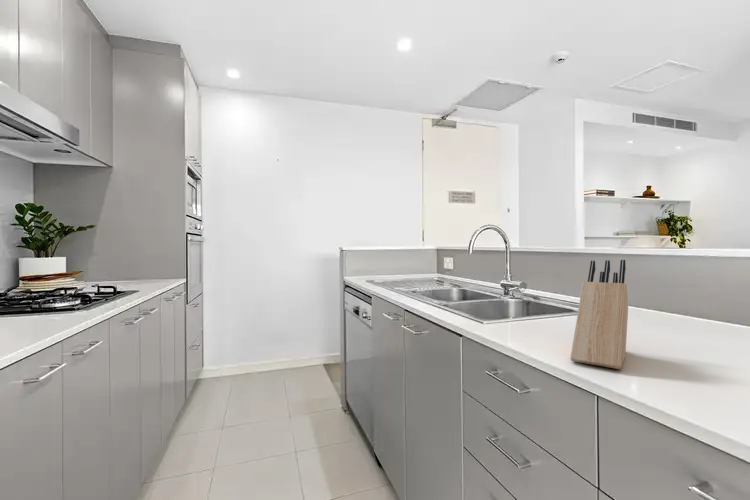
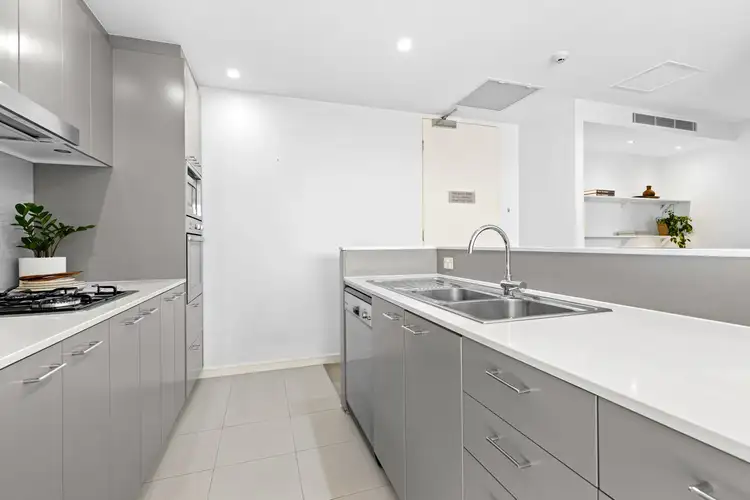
- knife block [569,259,629,370]
